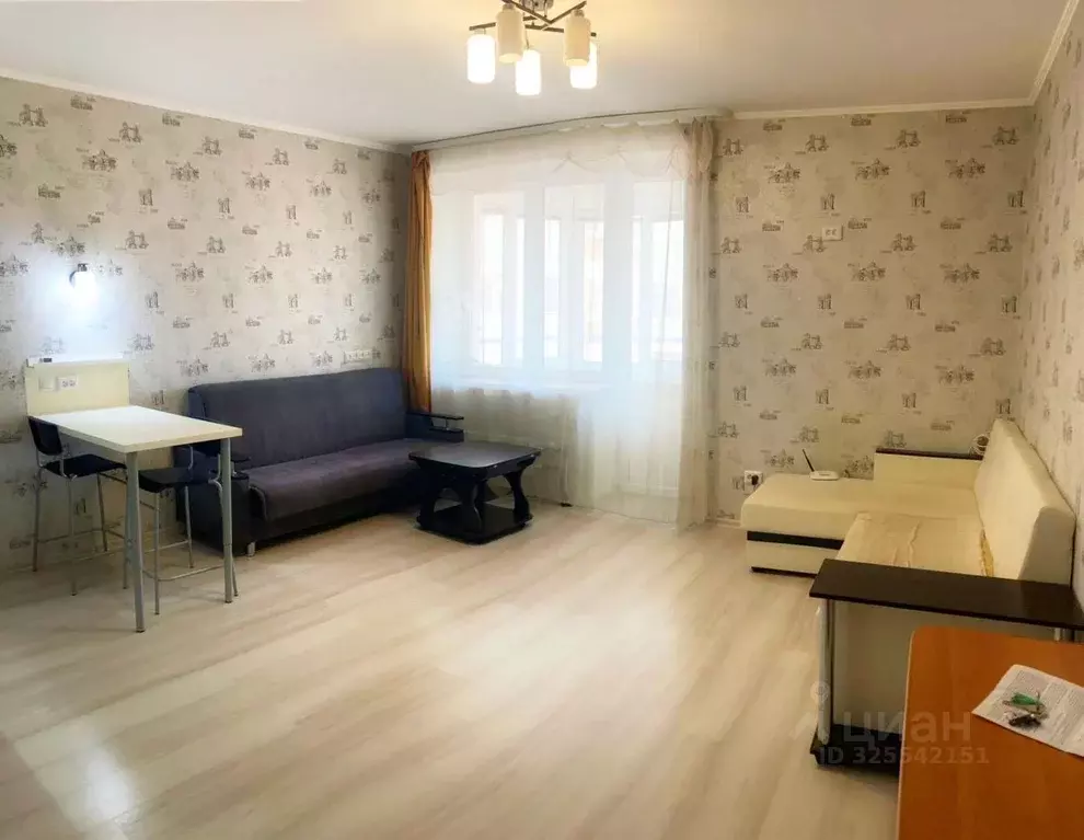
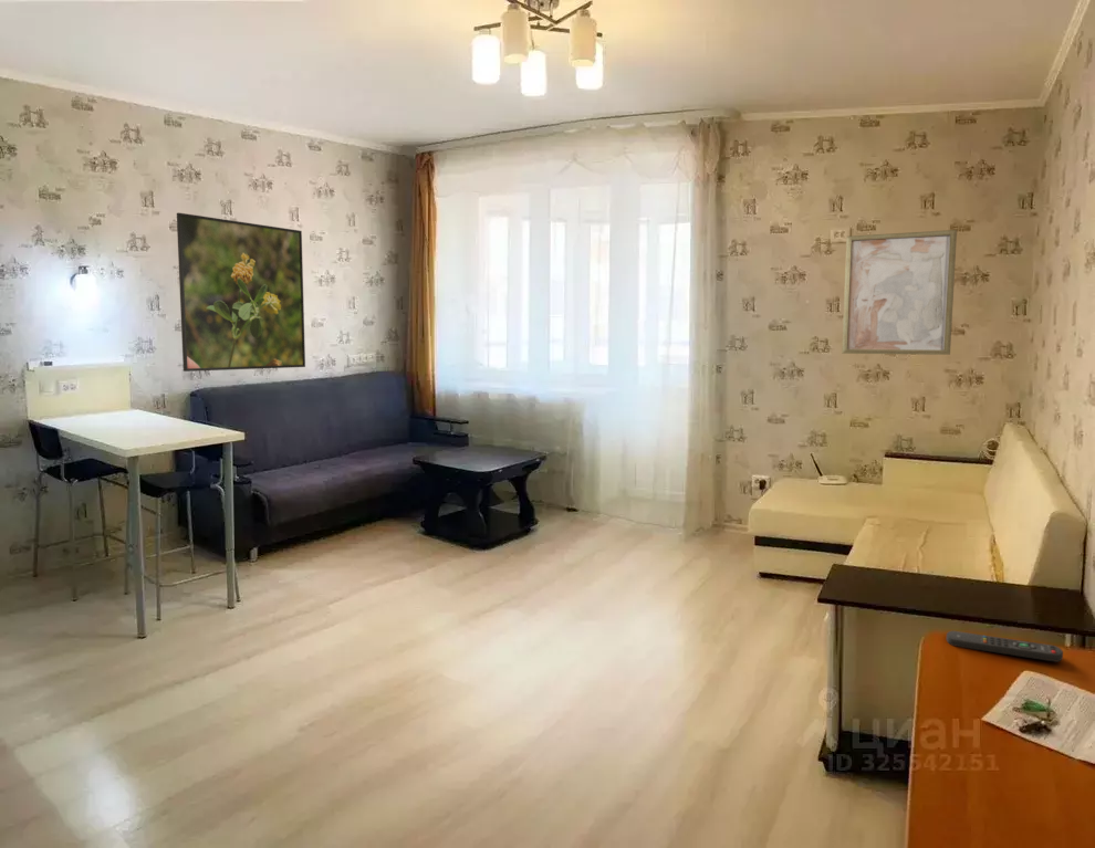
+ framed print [176,212,306,373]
+ wall art [841,229,958,356]
+ remote control [946,630,1064,663]
